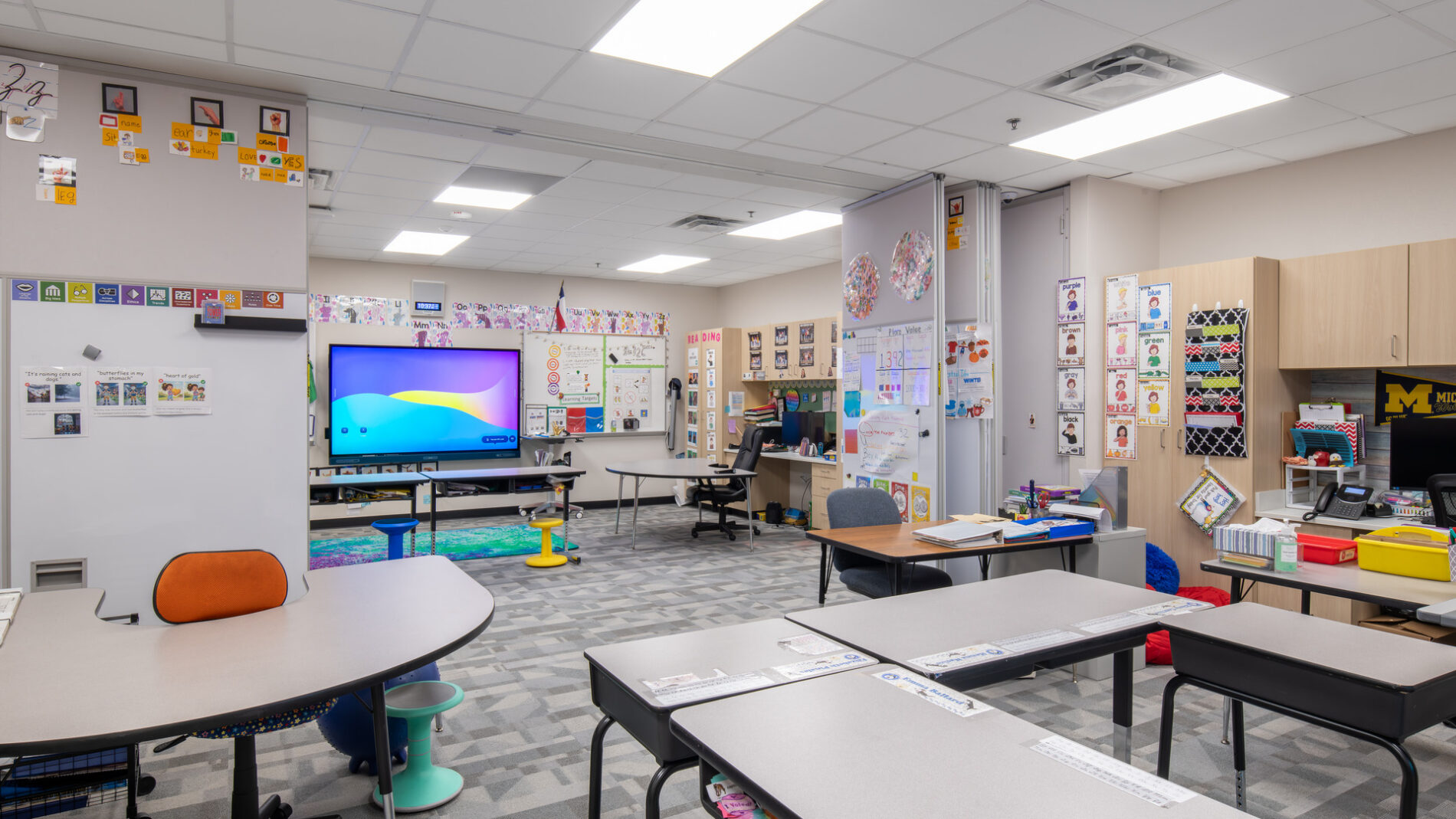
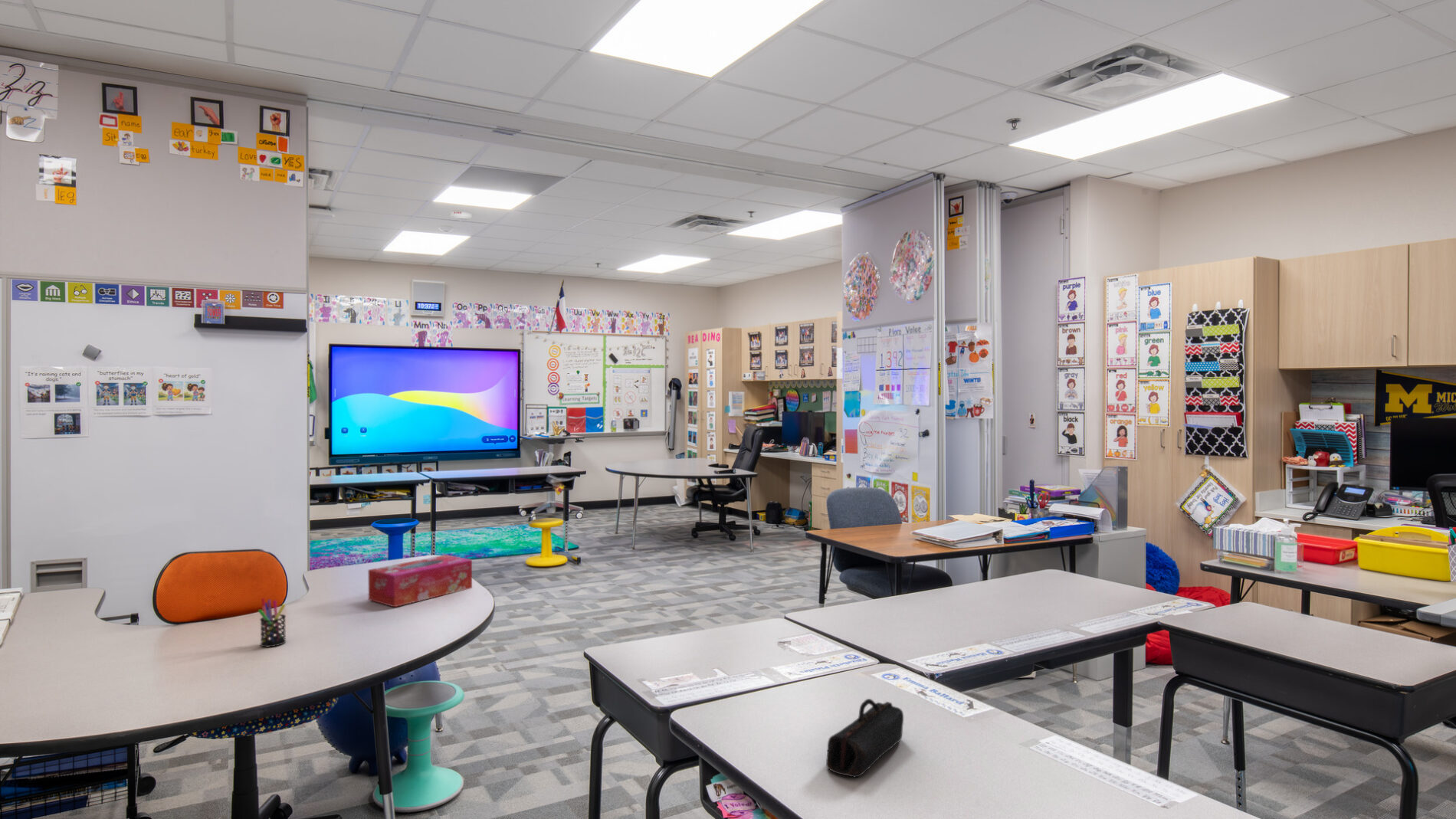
+ tissue box [367,554,473,608]
+ pen holder [257,597,287,647]
+ pencil case [825,698,904,778]
